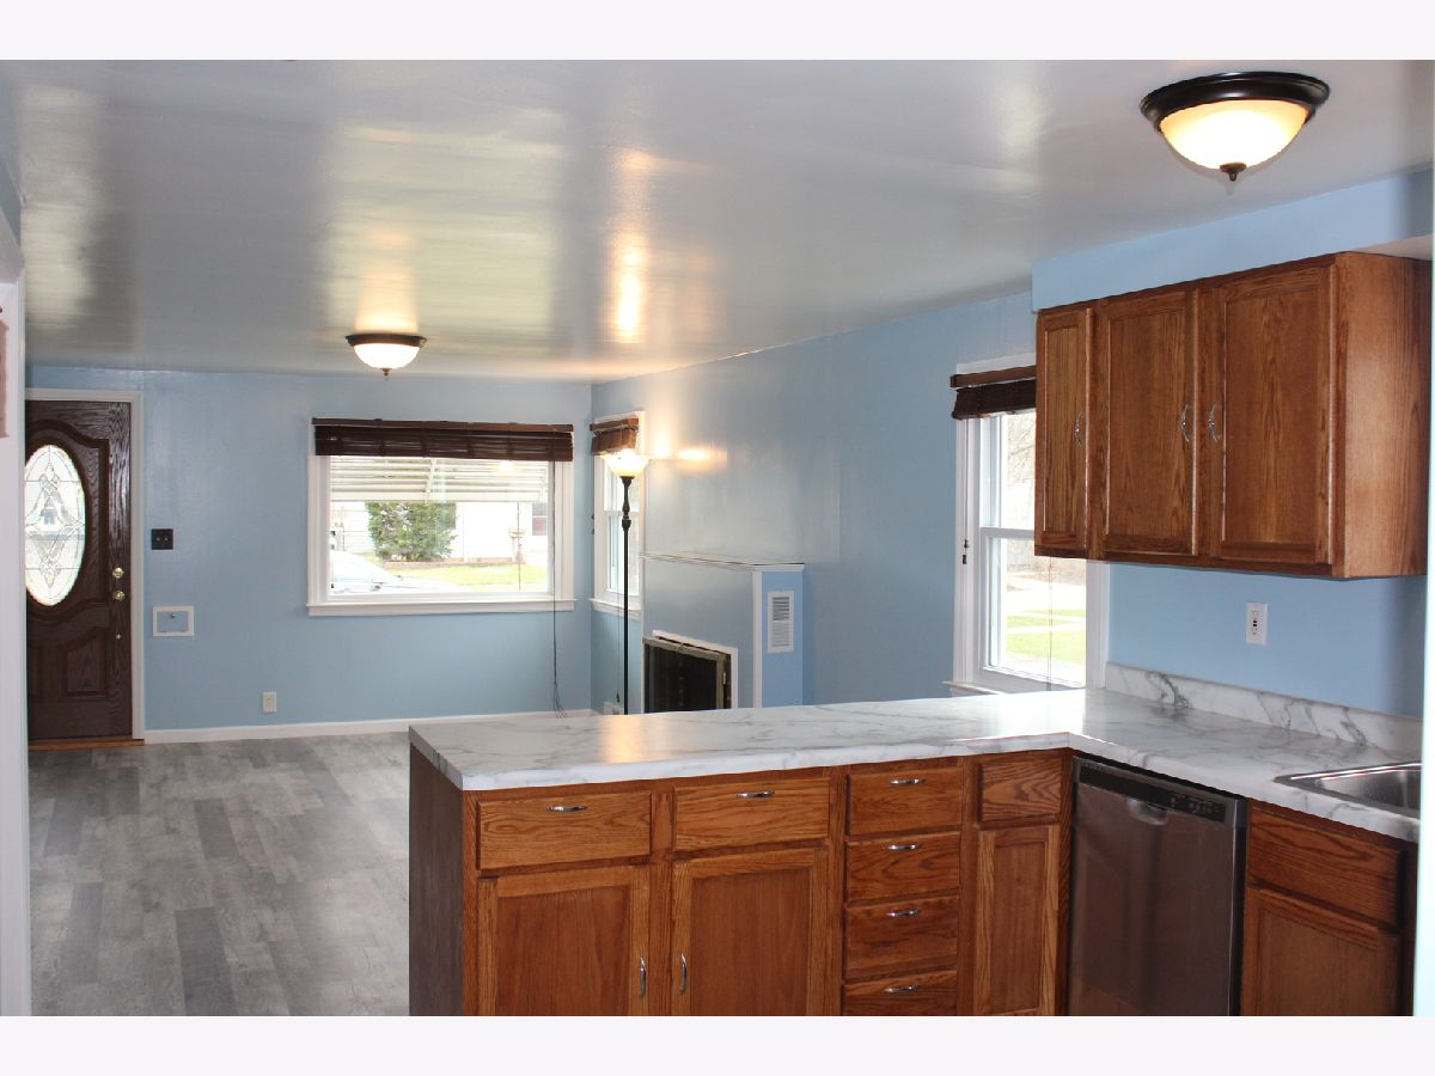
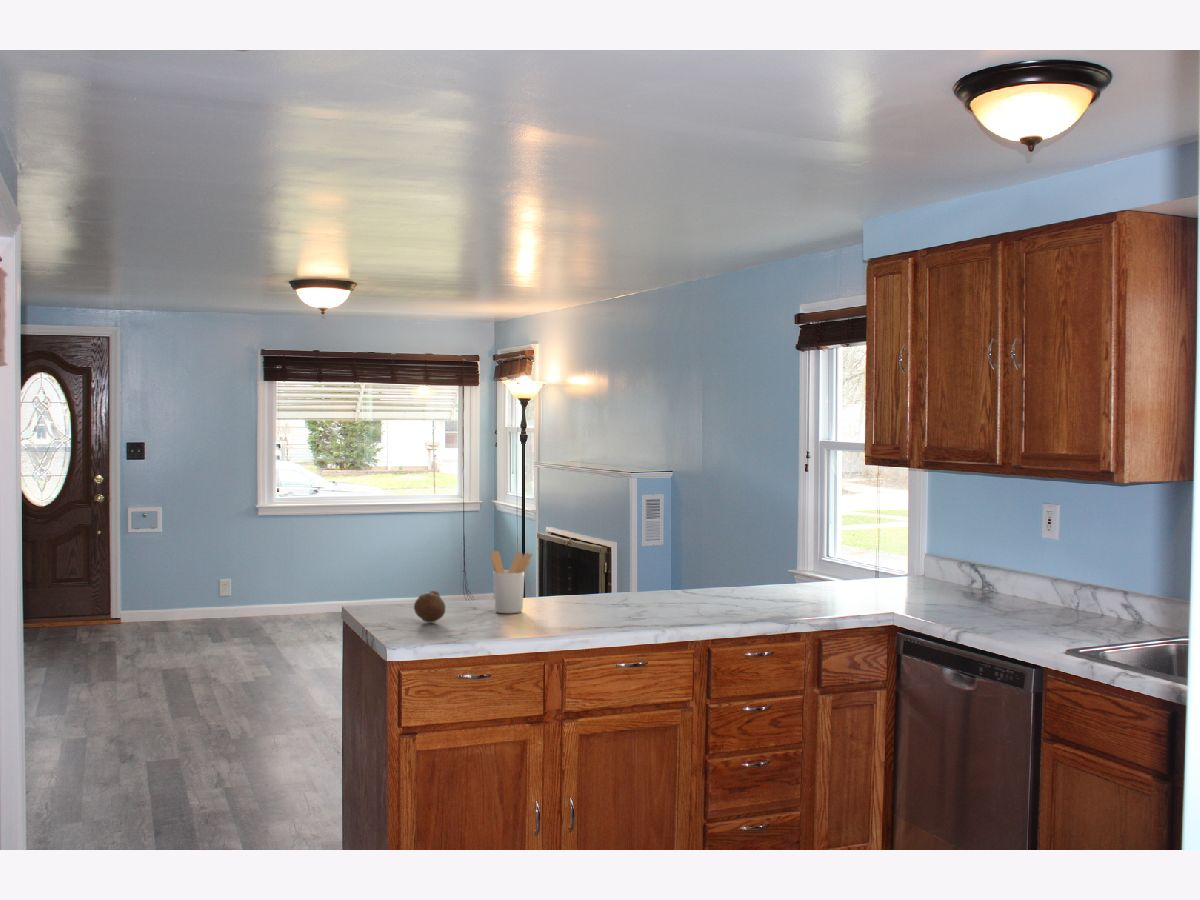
+ fruit [413,589,446,623]
+ utensil holder [490,550,534,614]
